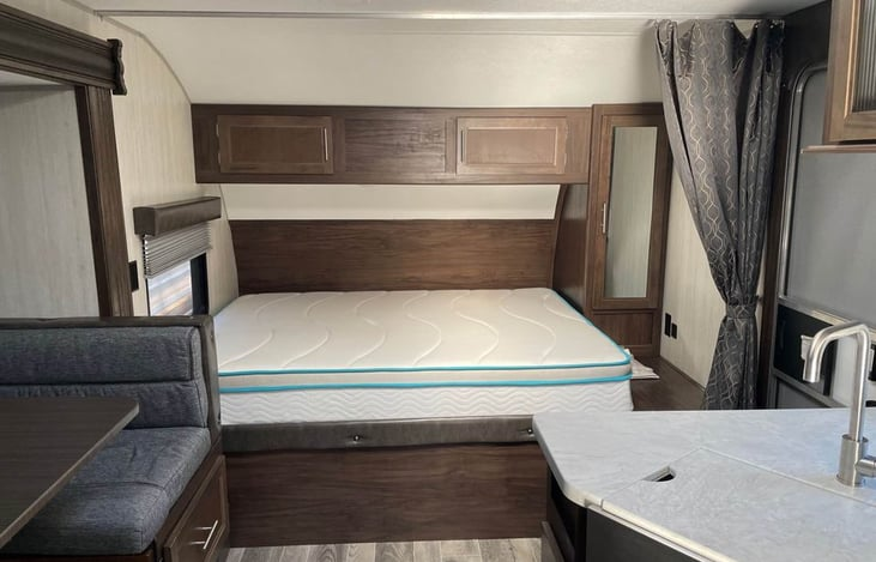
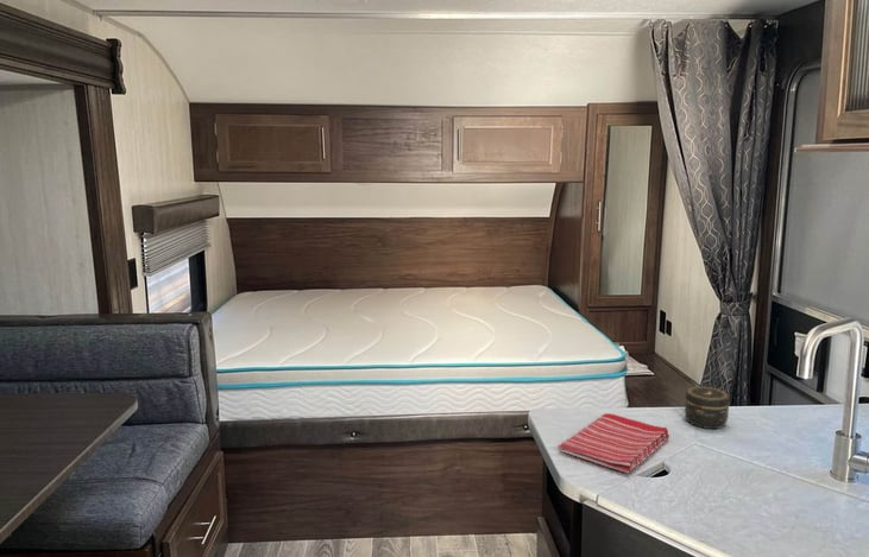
+ dish towel [556,412,670,475]
+ jar [684,386,731,430]
